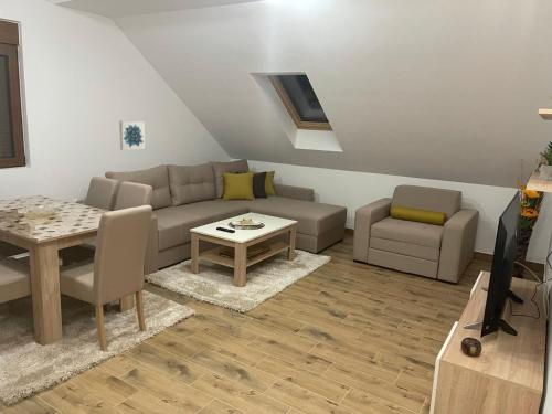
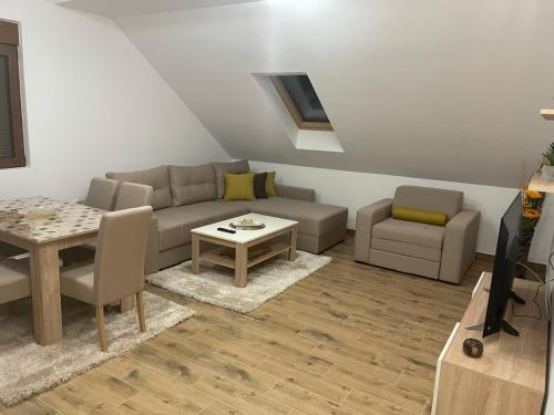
- wall art [118,120,146,151]
